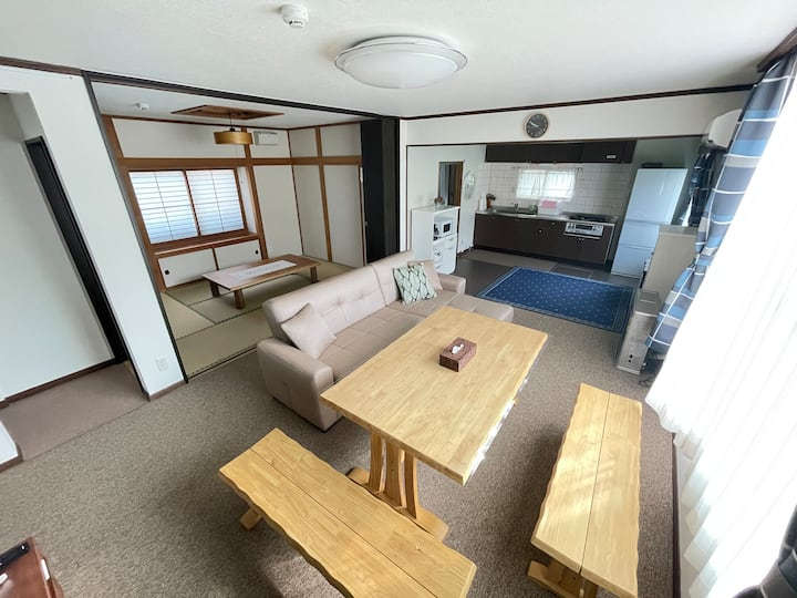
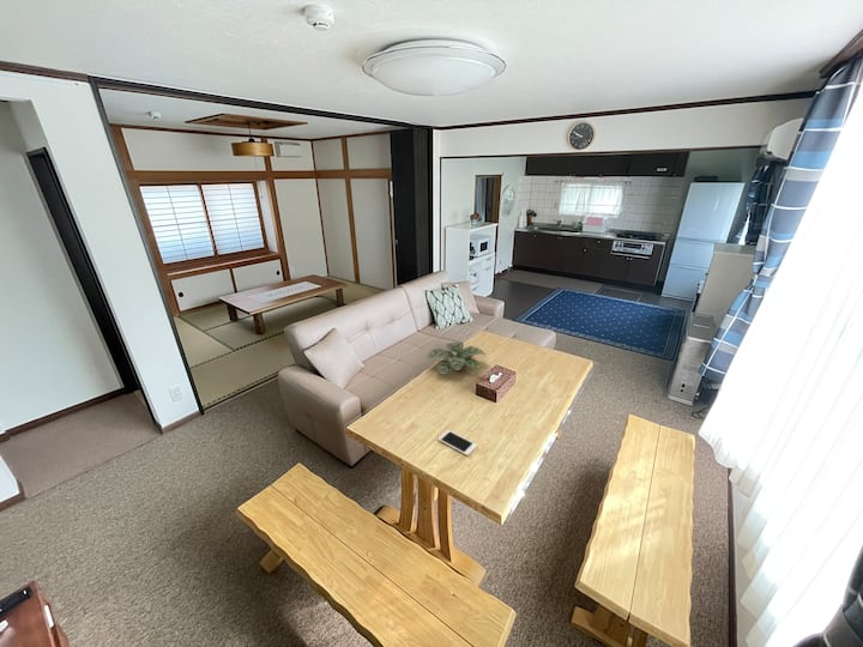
+ cell phone [436,429,478,456]
+ plant [426,341,487,375]
